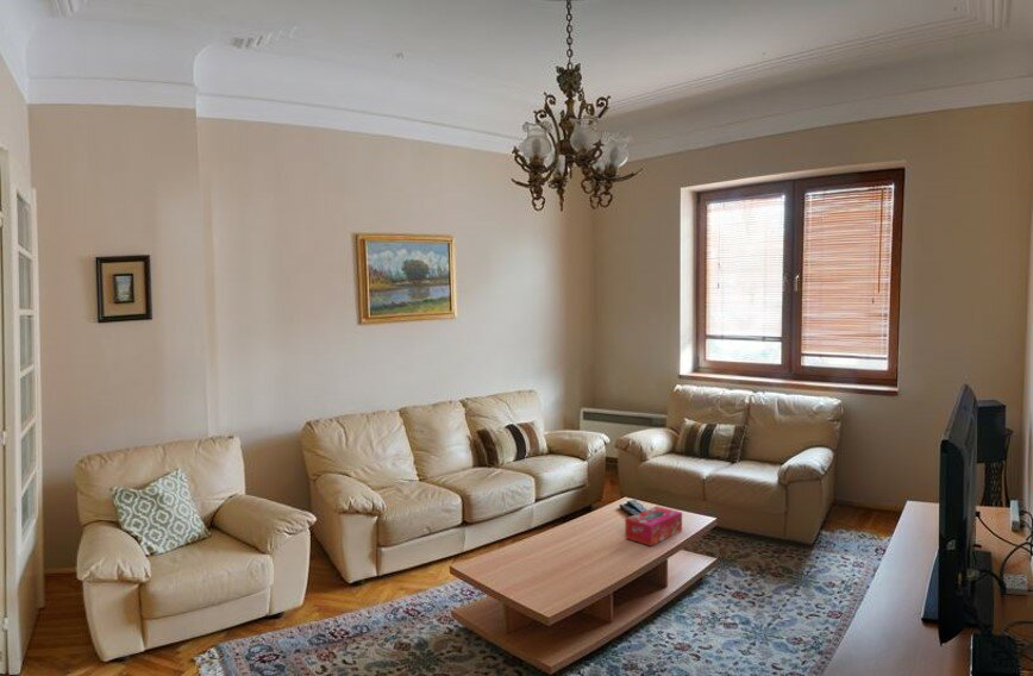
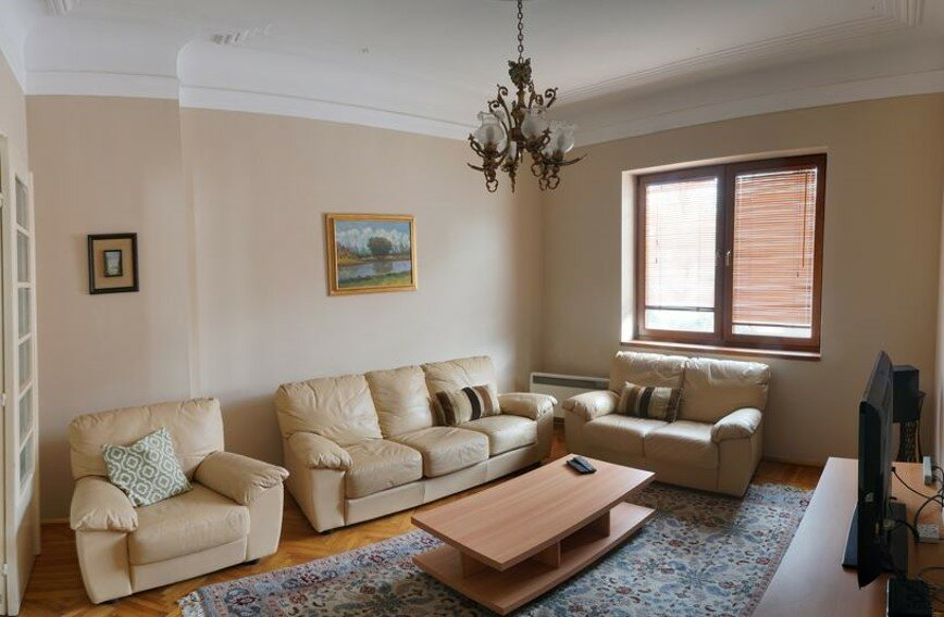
- tissue box [624,505,683,547]
